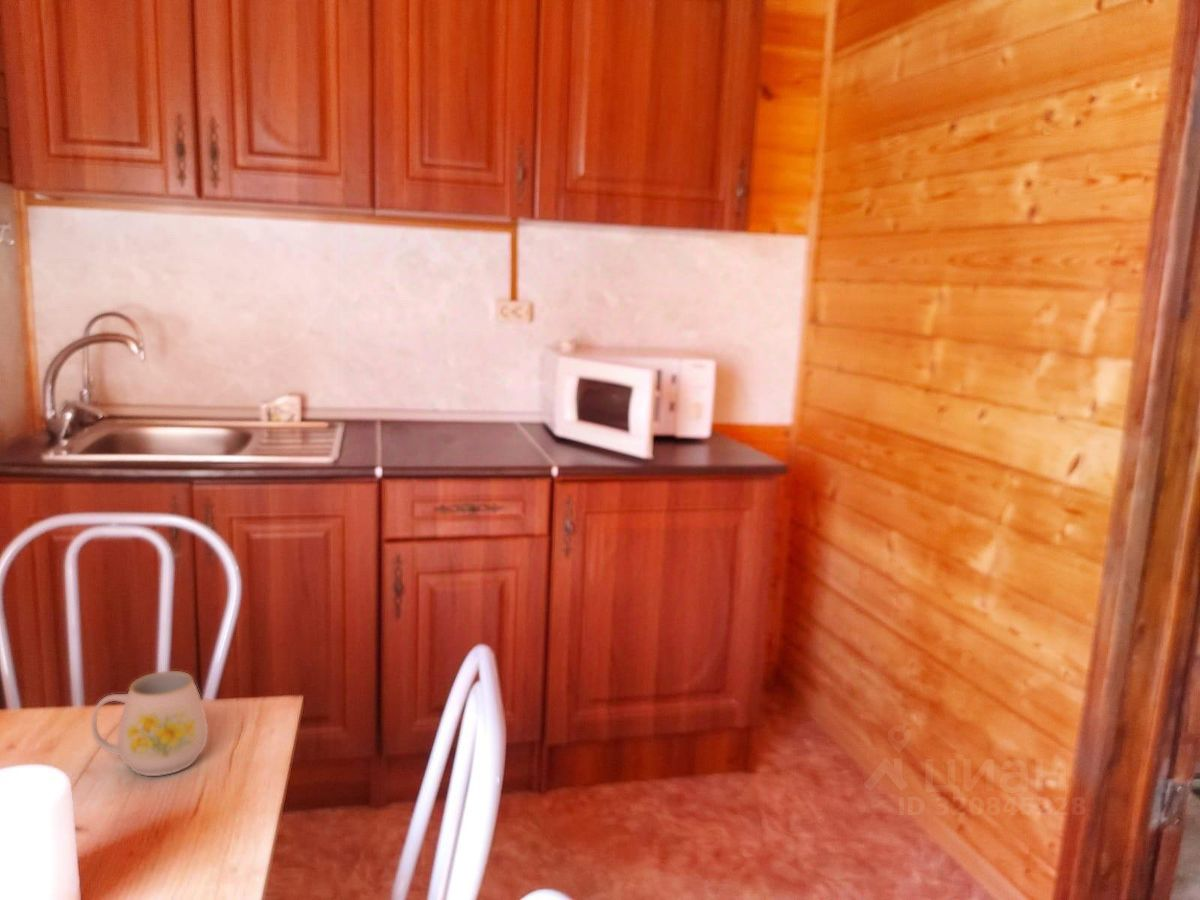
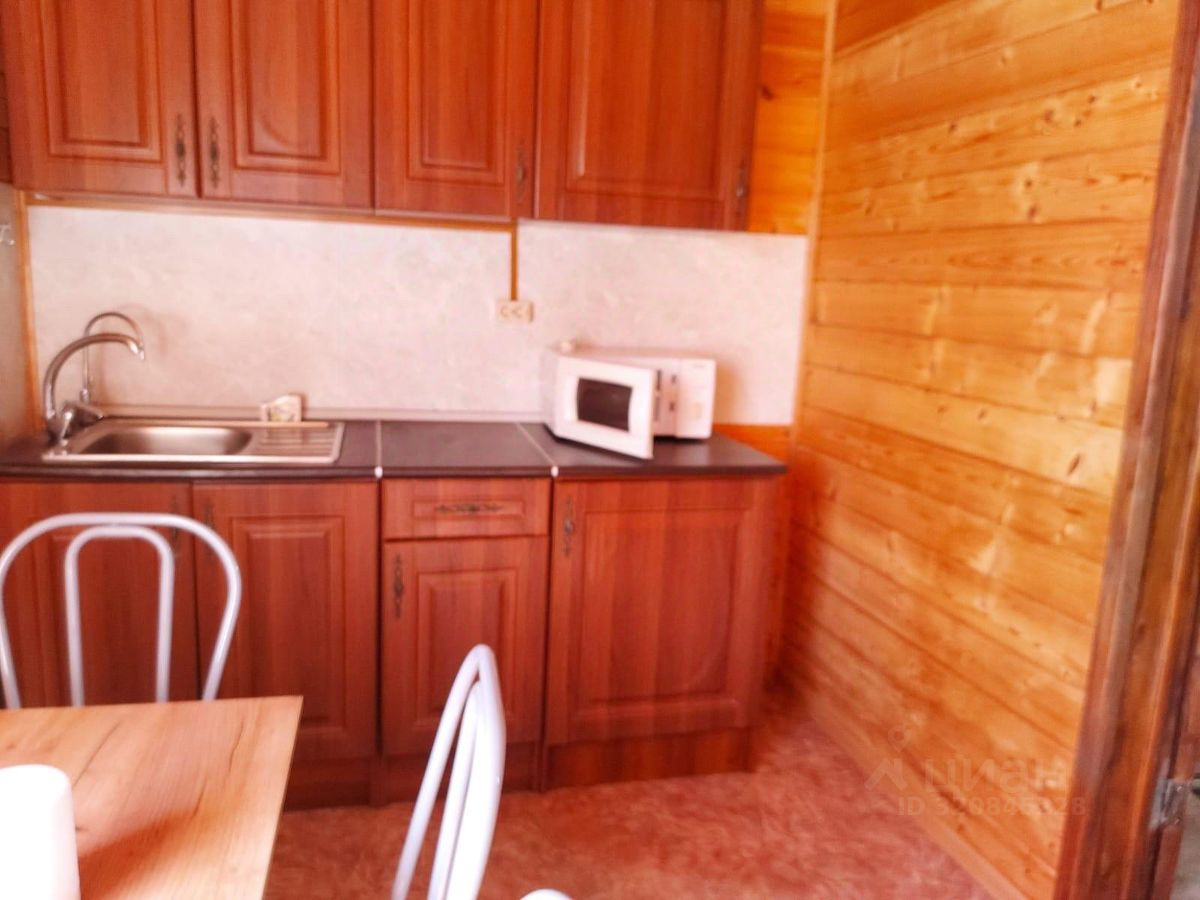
- mug [90,670,209,777]
